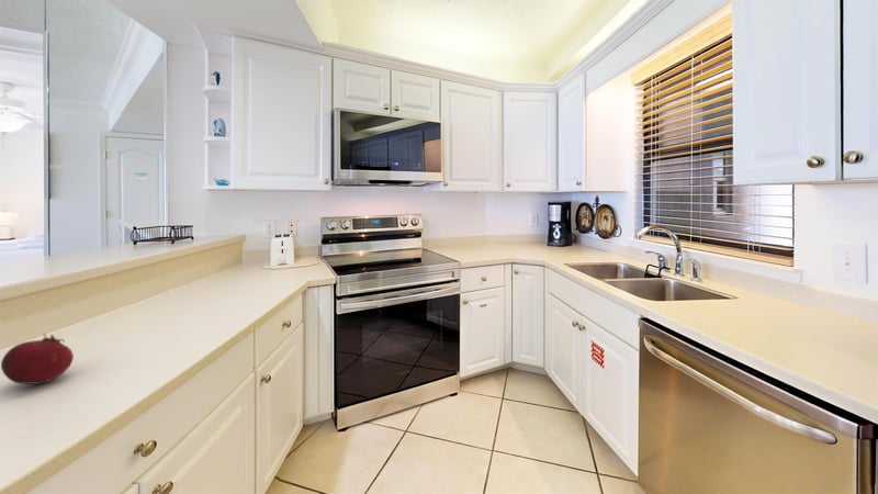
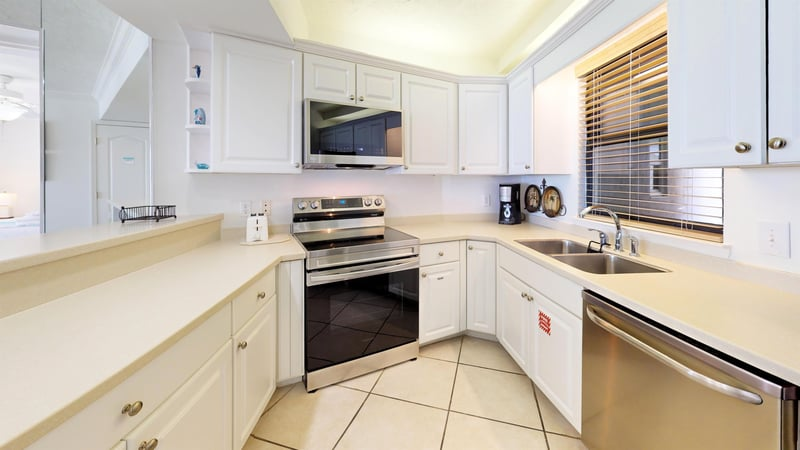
- fruit [0,333,75,385]
